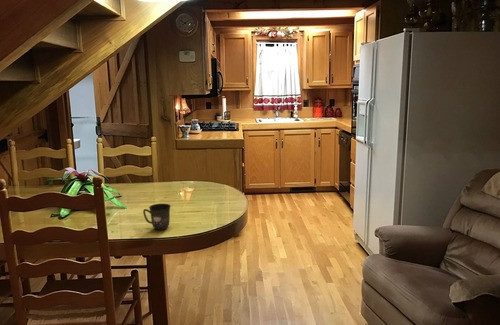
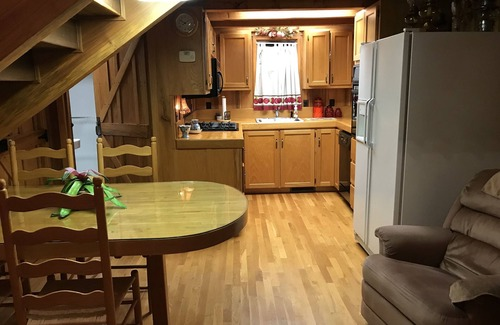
- mug [142,203,172,231]
